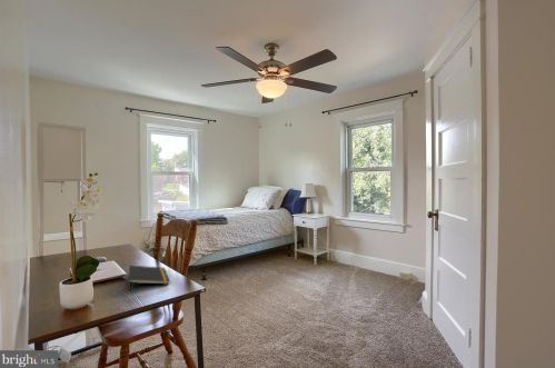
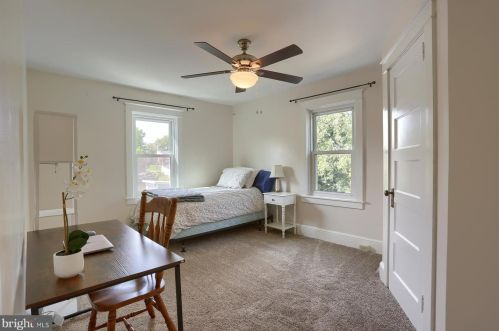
- notepad [128,265,170,290]
